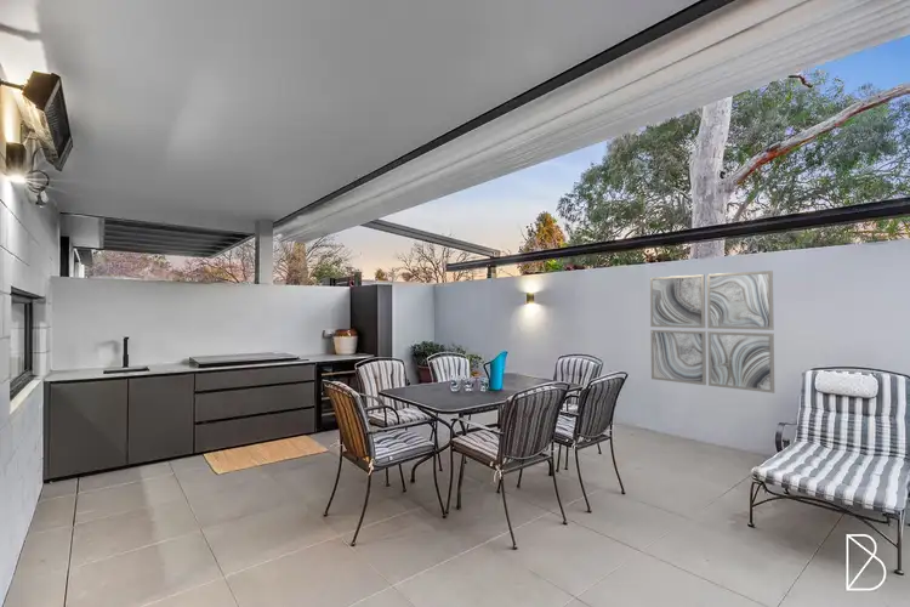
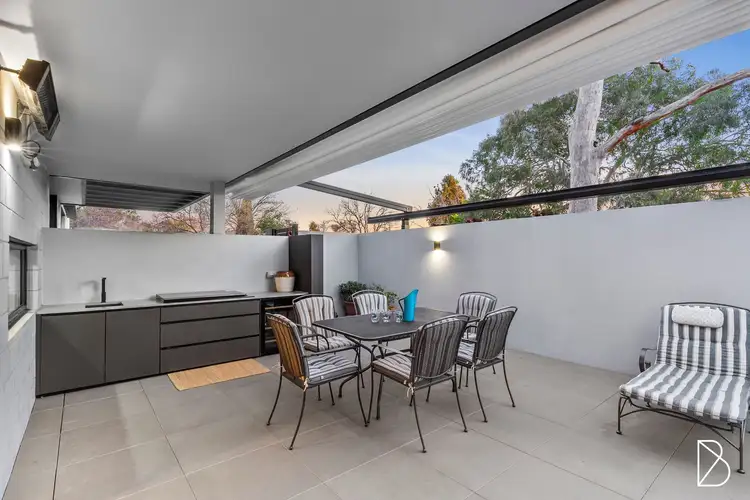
- wall art [649,270,775,395]
